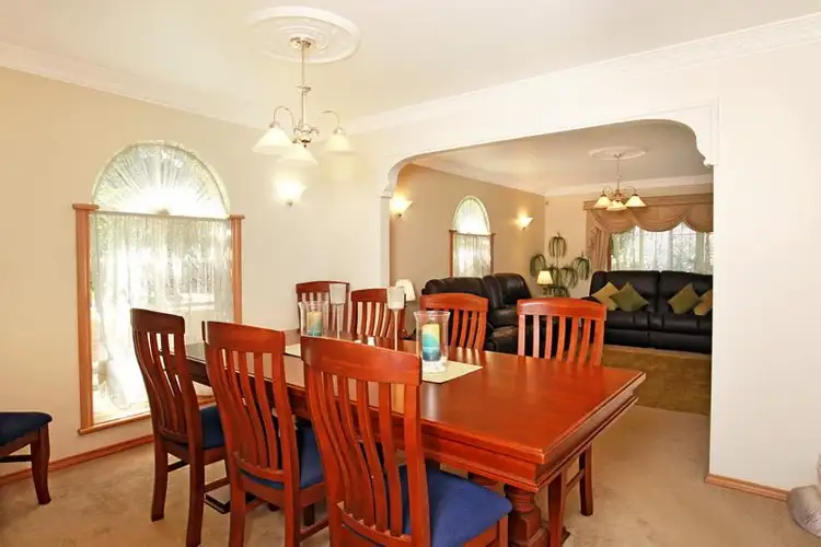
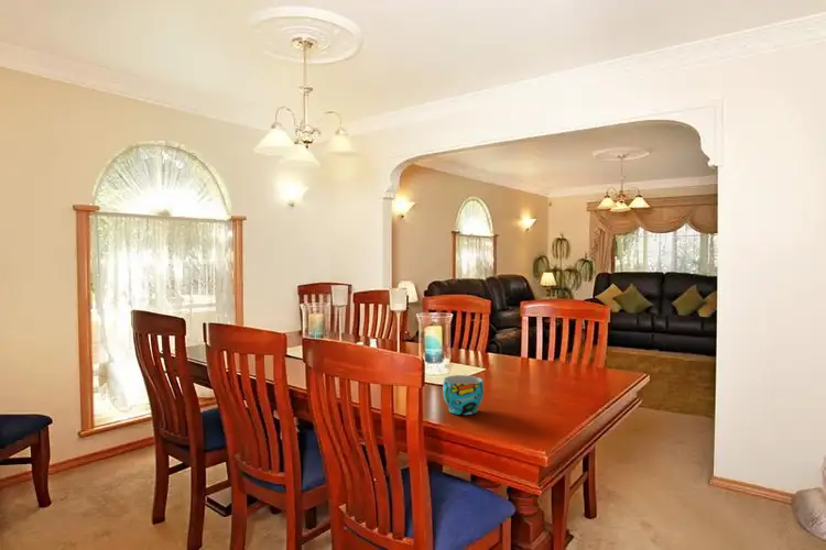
+ cup [442,374,485,416]
